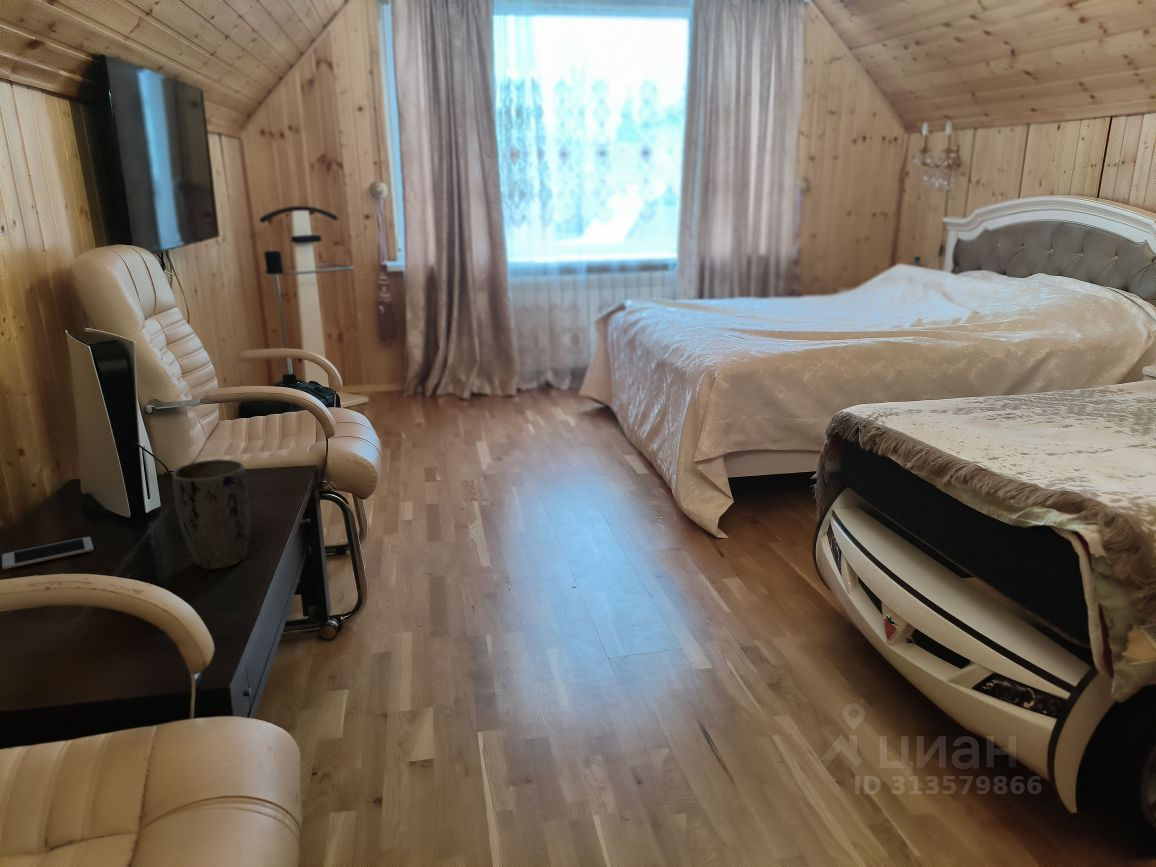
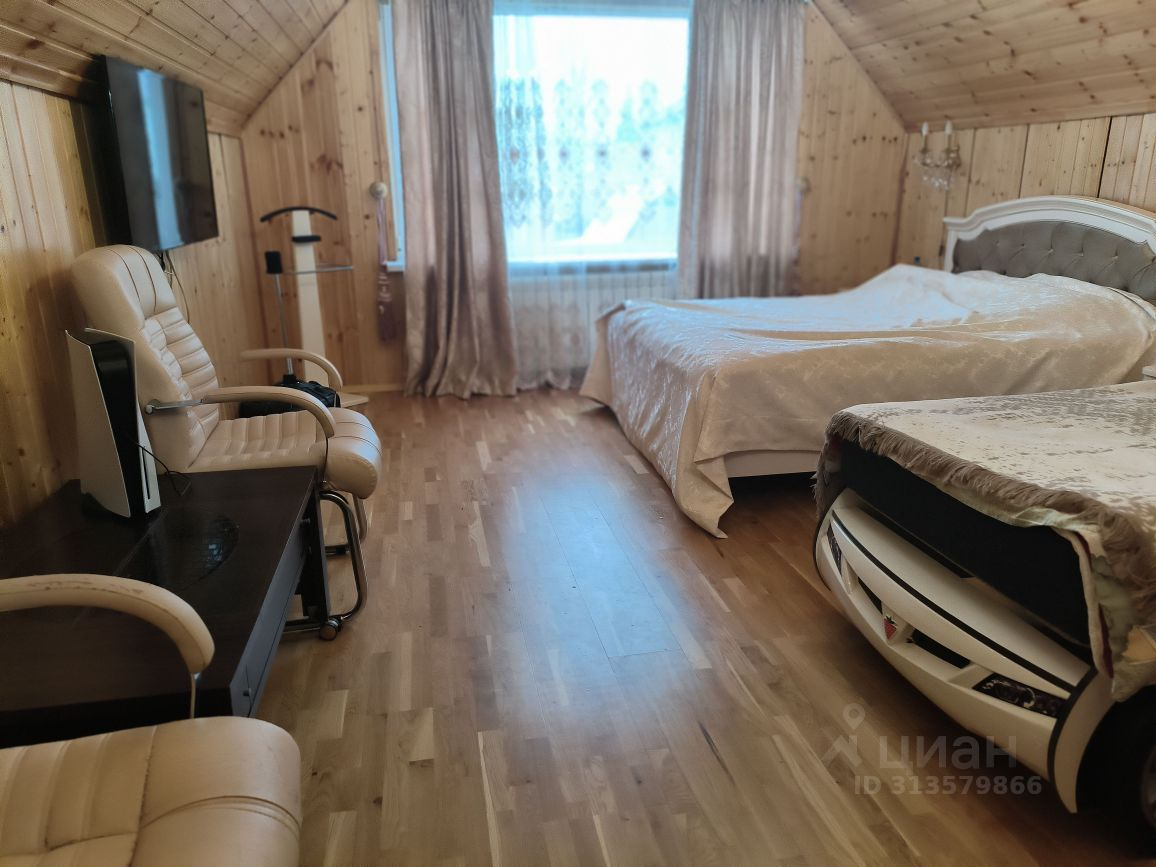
- cell phone [1,536,94,570]
- plant pot [171,458,251,570]
